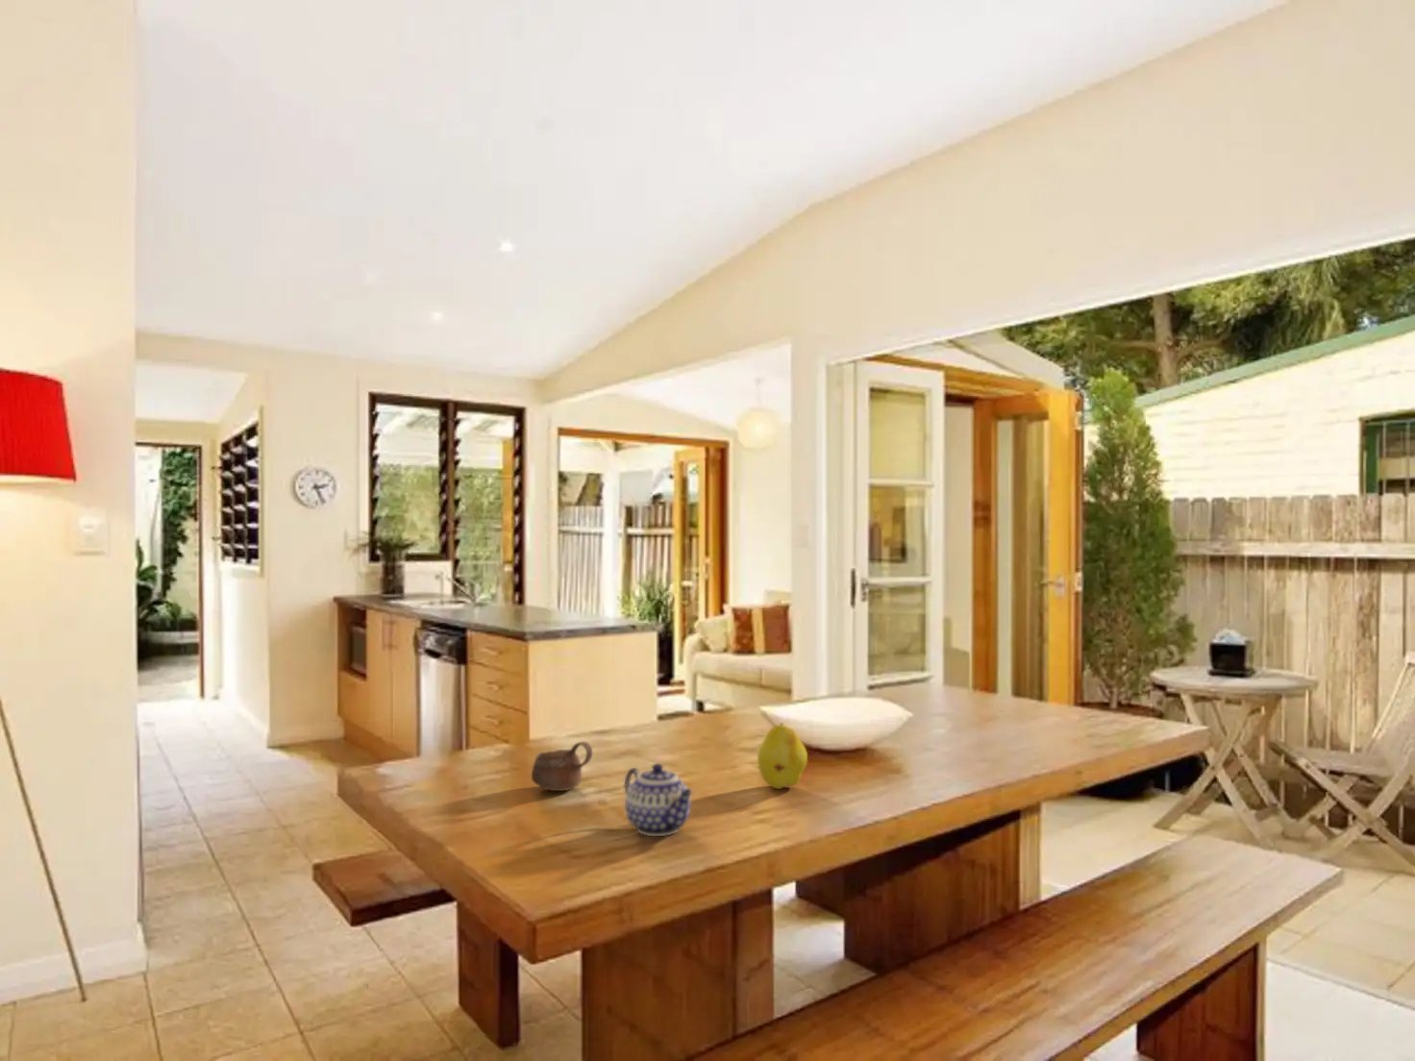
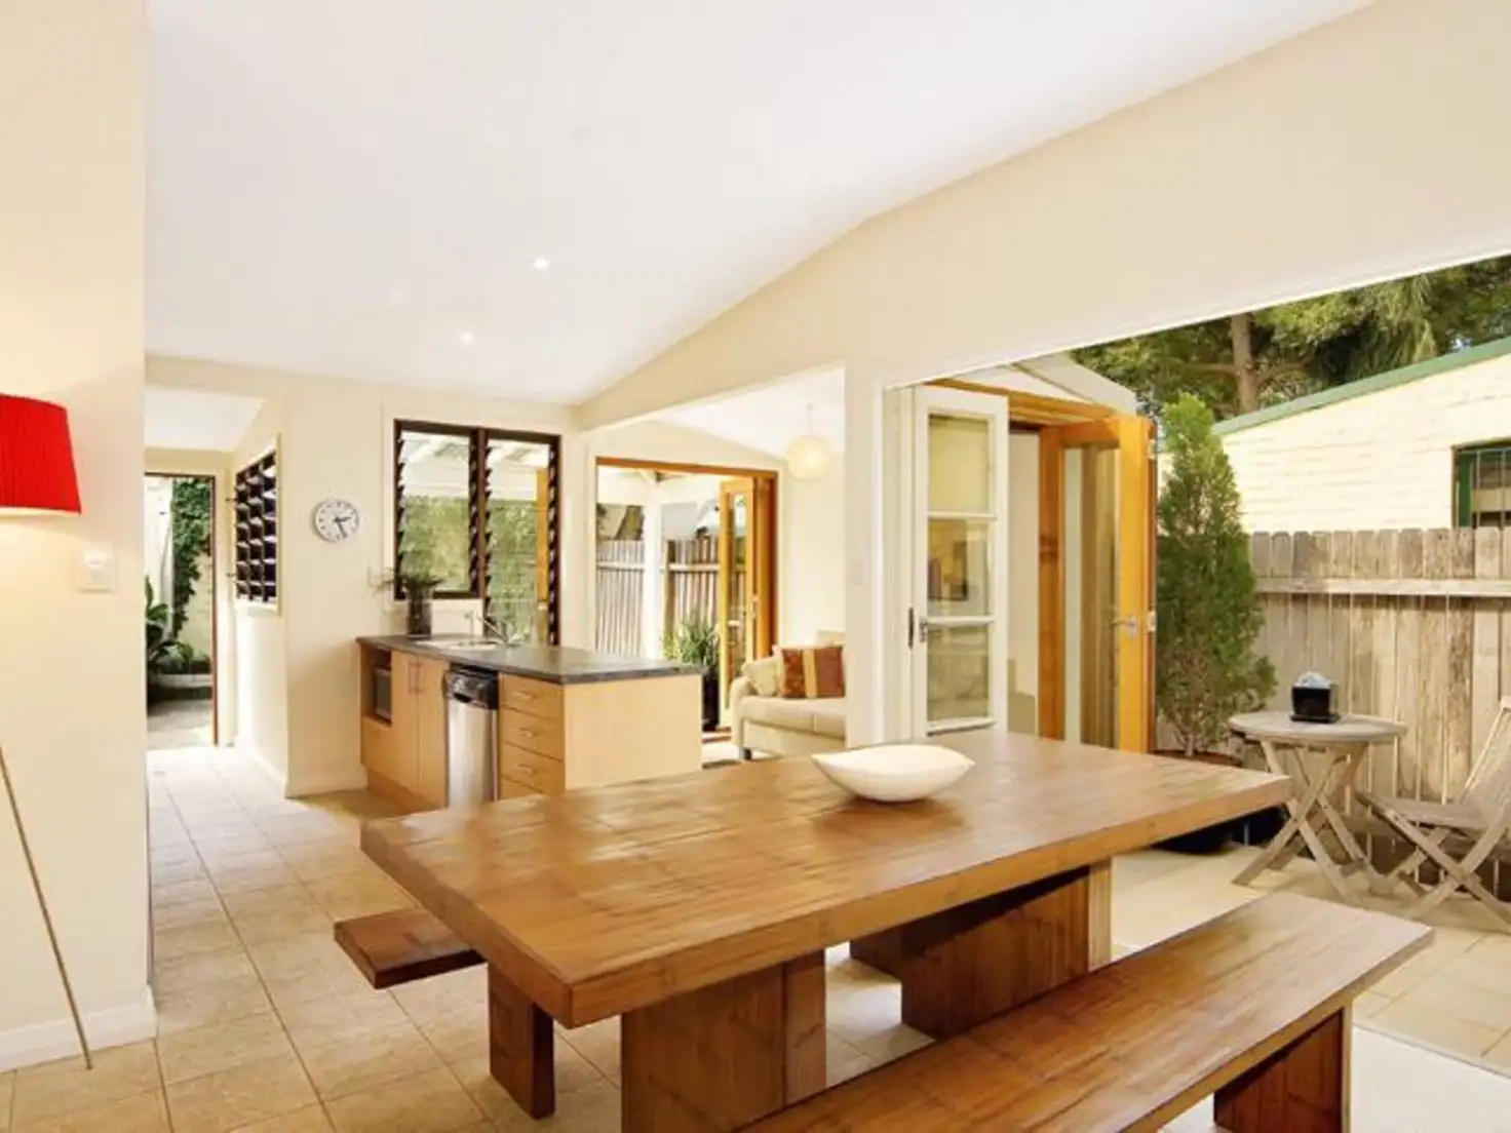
- cup [530,740,593,792]
- teapot [624,763,694,837]
- fruit [757,722,809,790]
